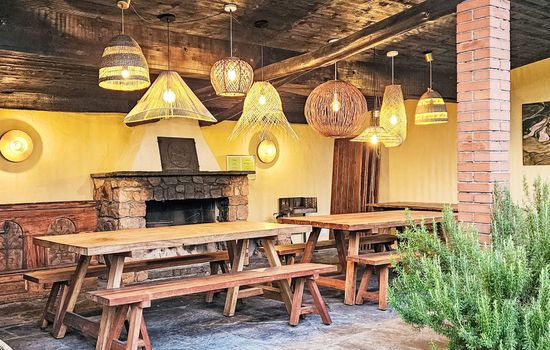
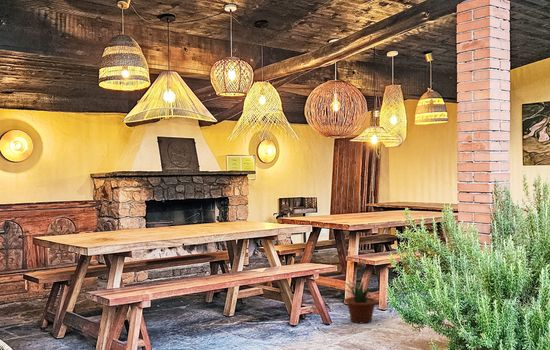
+ potted plant [337,281,378,324]
